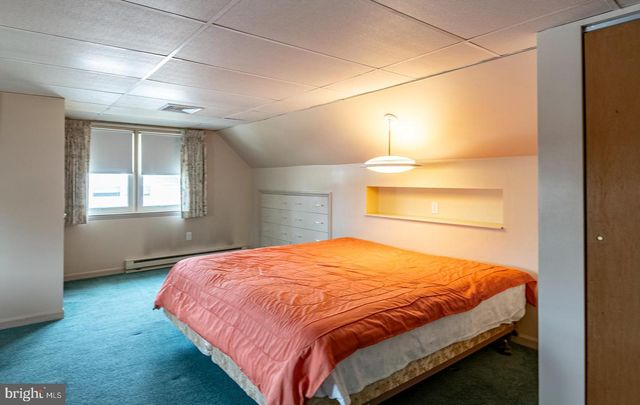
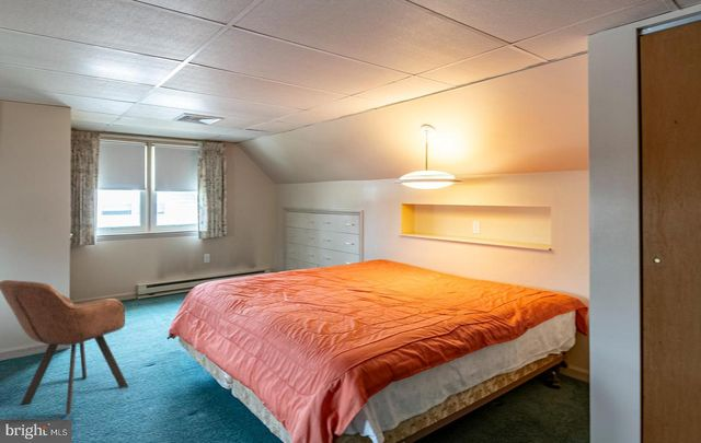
+ armchair [0,279,129,416]
